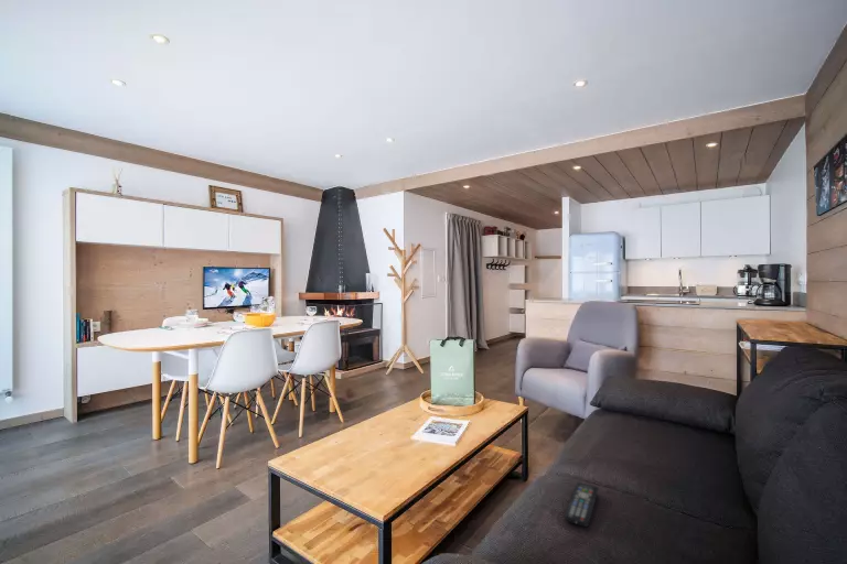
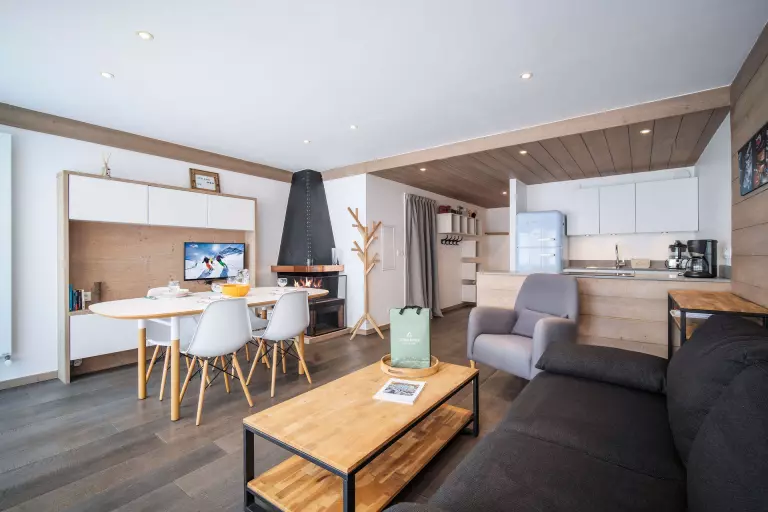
- remote control [564,481,600,528]
